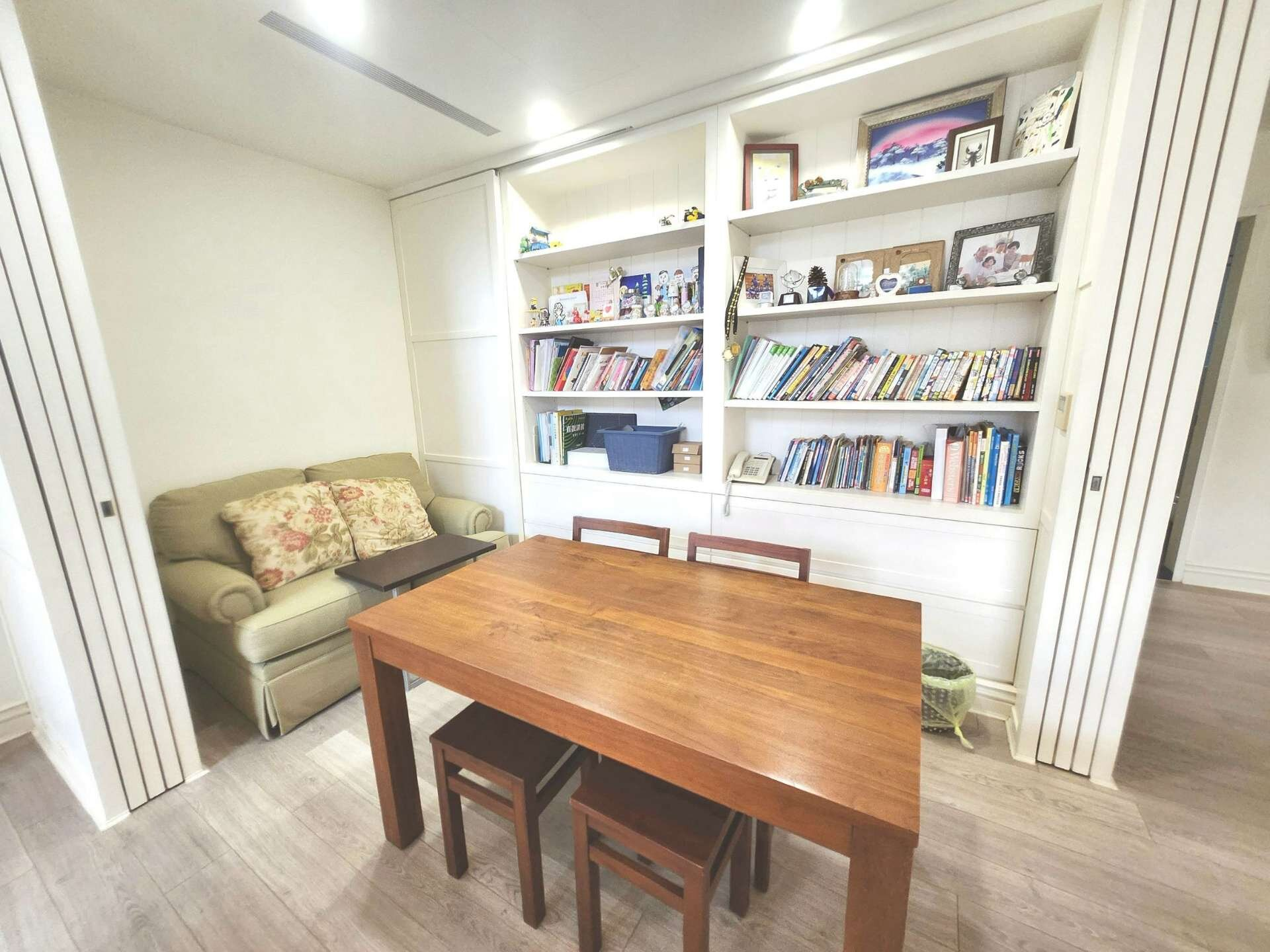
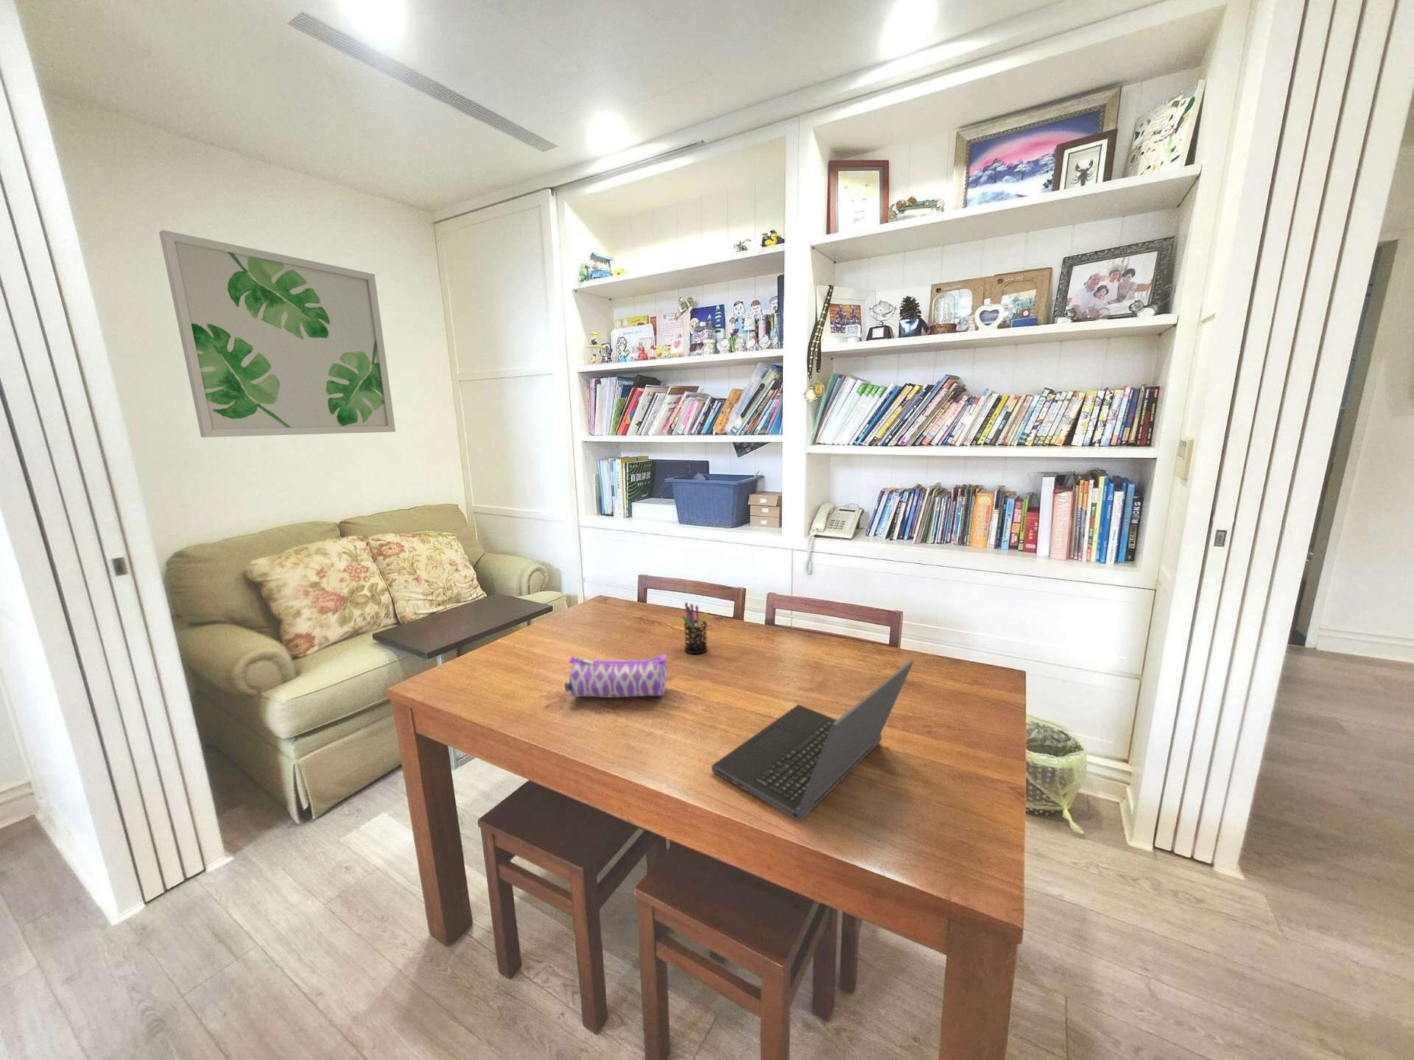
+ laptop computer [710,658,915,822]
+ pencil case [564,654,667,698]
+ pen holder [681,601,708,655]
+ wall art [158,229,396,438]
